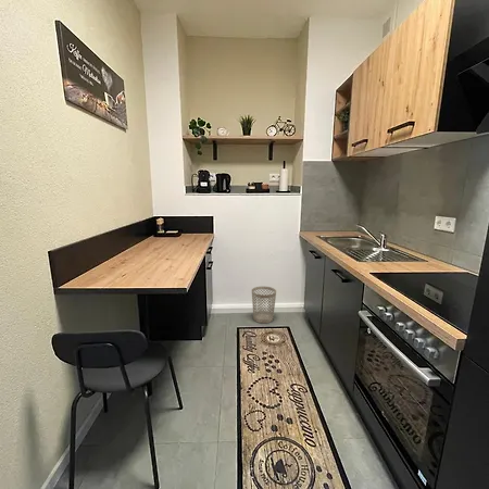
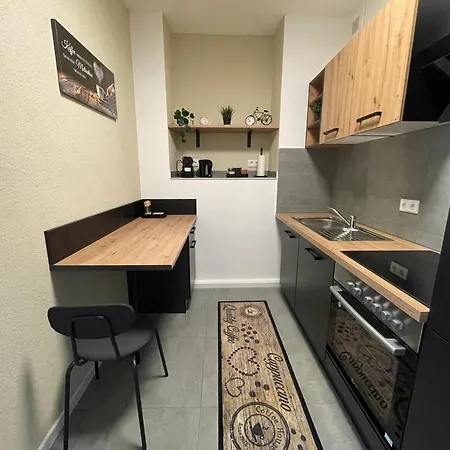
- wastebasket [251,286,277,324]
